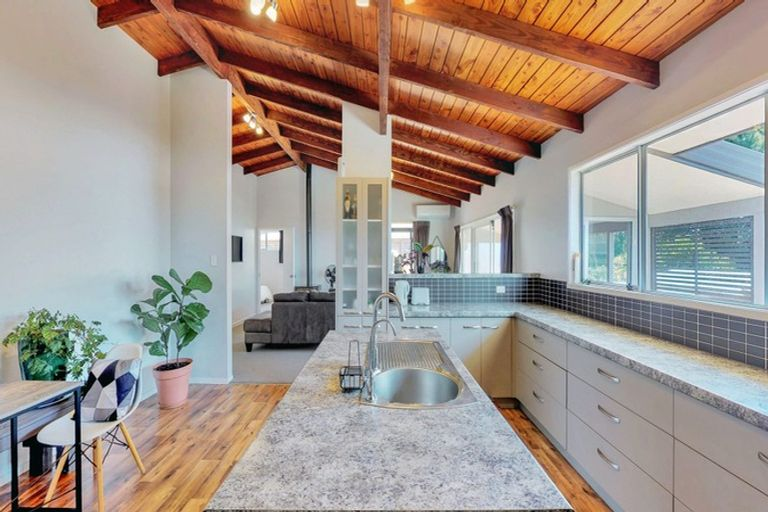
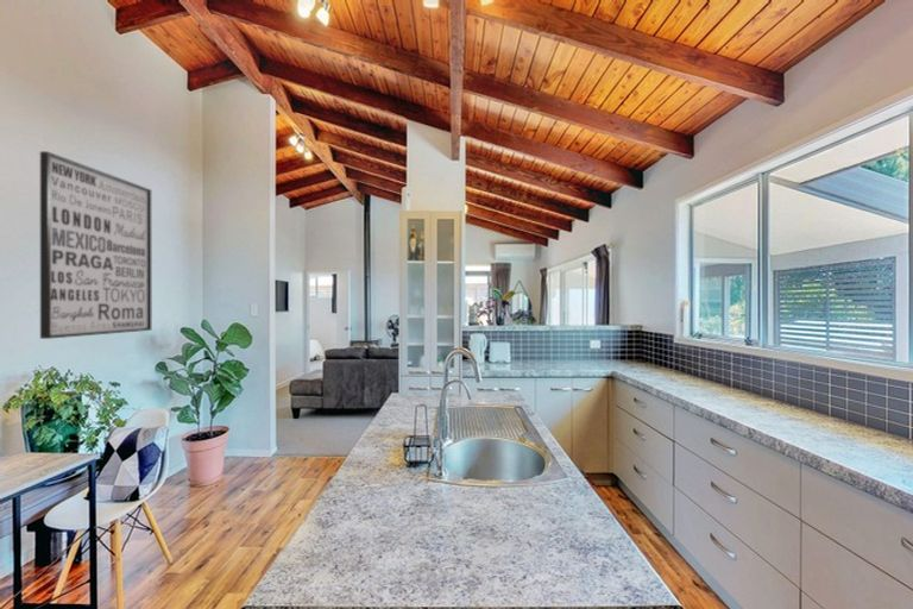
+ wall art [39,150,152,340]
